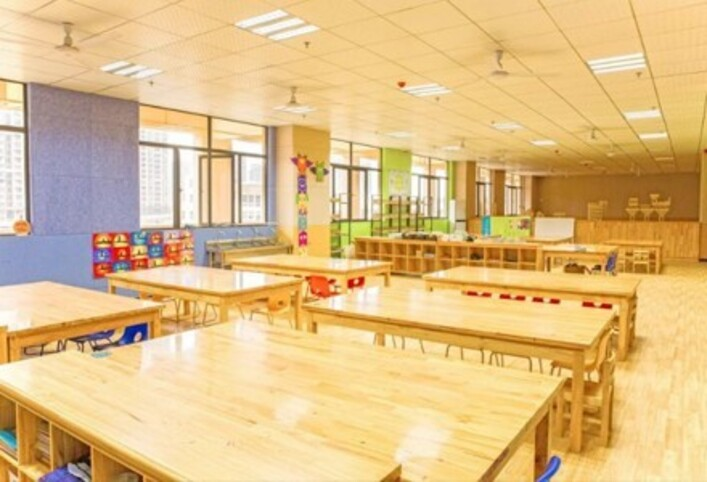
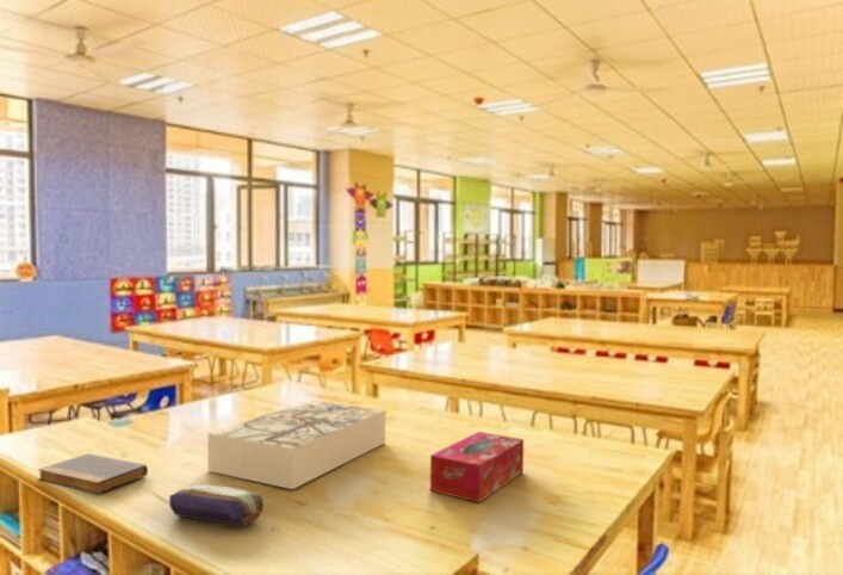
+ board game [206,400,386,490]
+ book [37,452,149,495]
+ tissue box [429,431,525,503]
+ pencil case [168,483,265,527]
